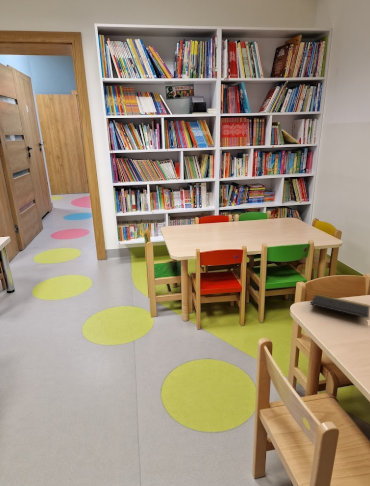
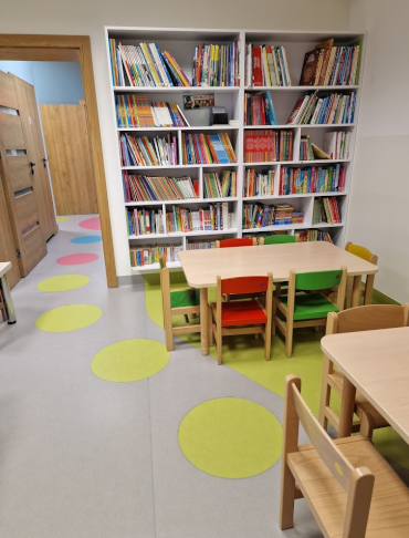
- notepad [309,293,370,319]
